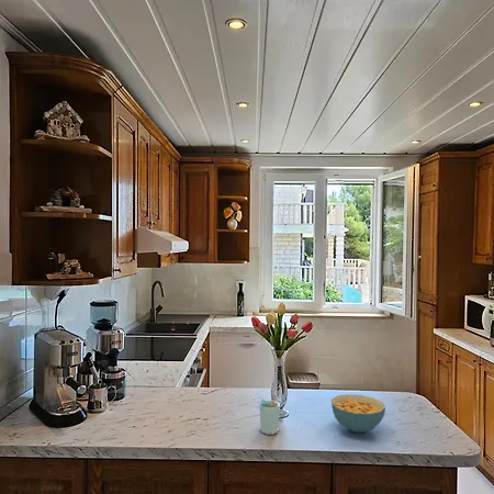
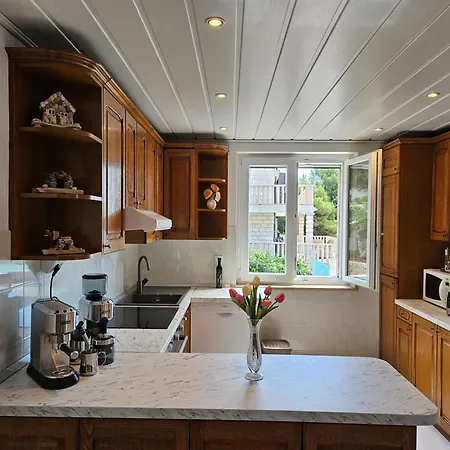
- cereal bowl [330,393,386,434]
- cup [259,398,281,436]
